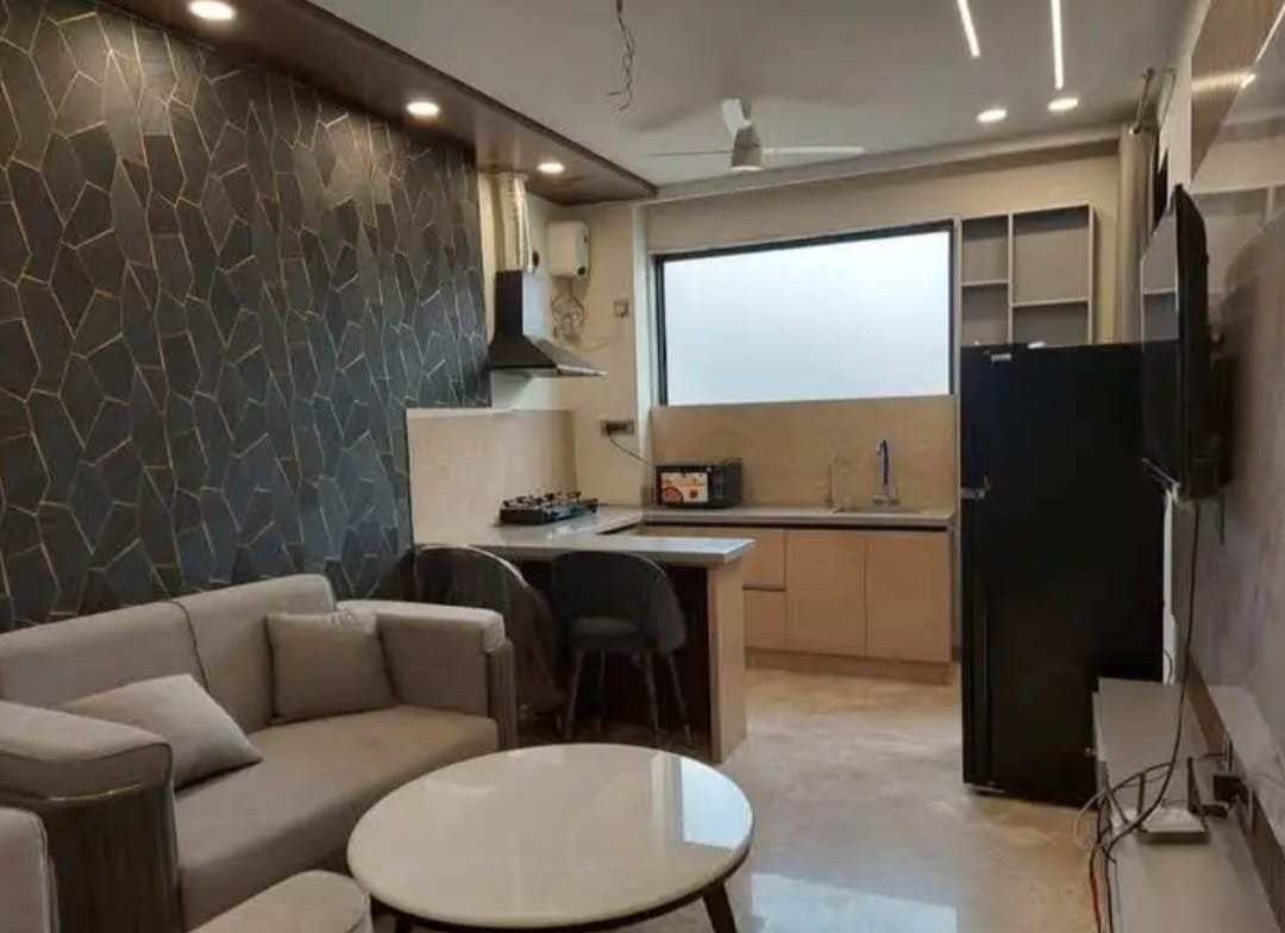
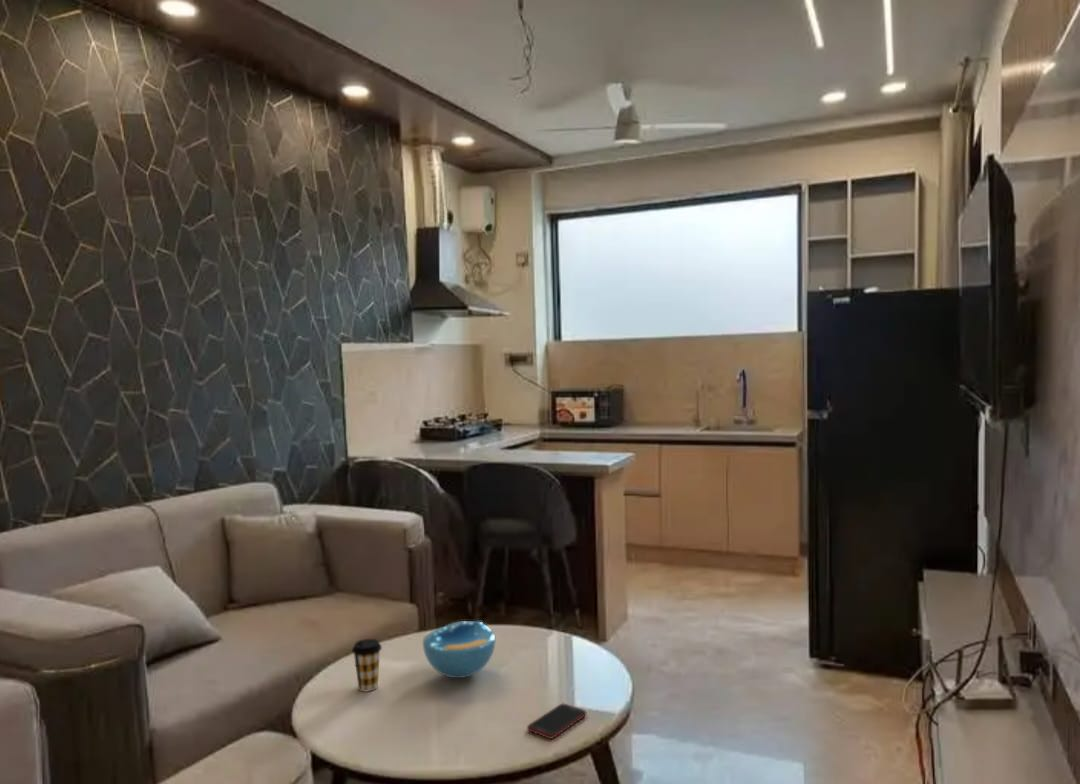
+ bowl [422,620,496,679]
+ cell phone [526,703,587,740]
+ coffee cup [351,638,383,692]
